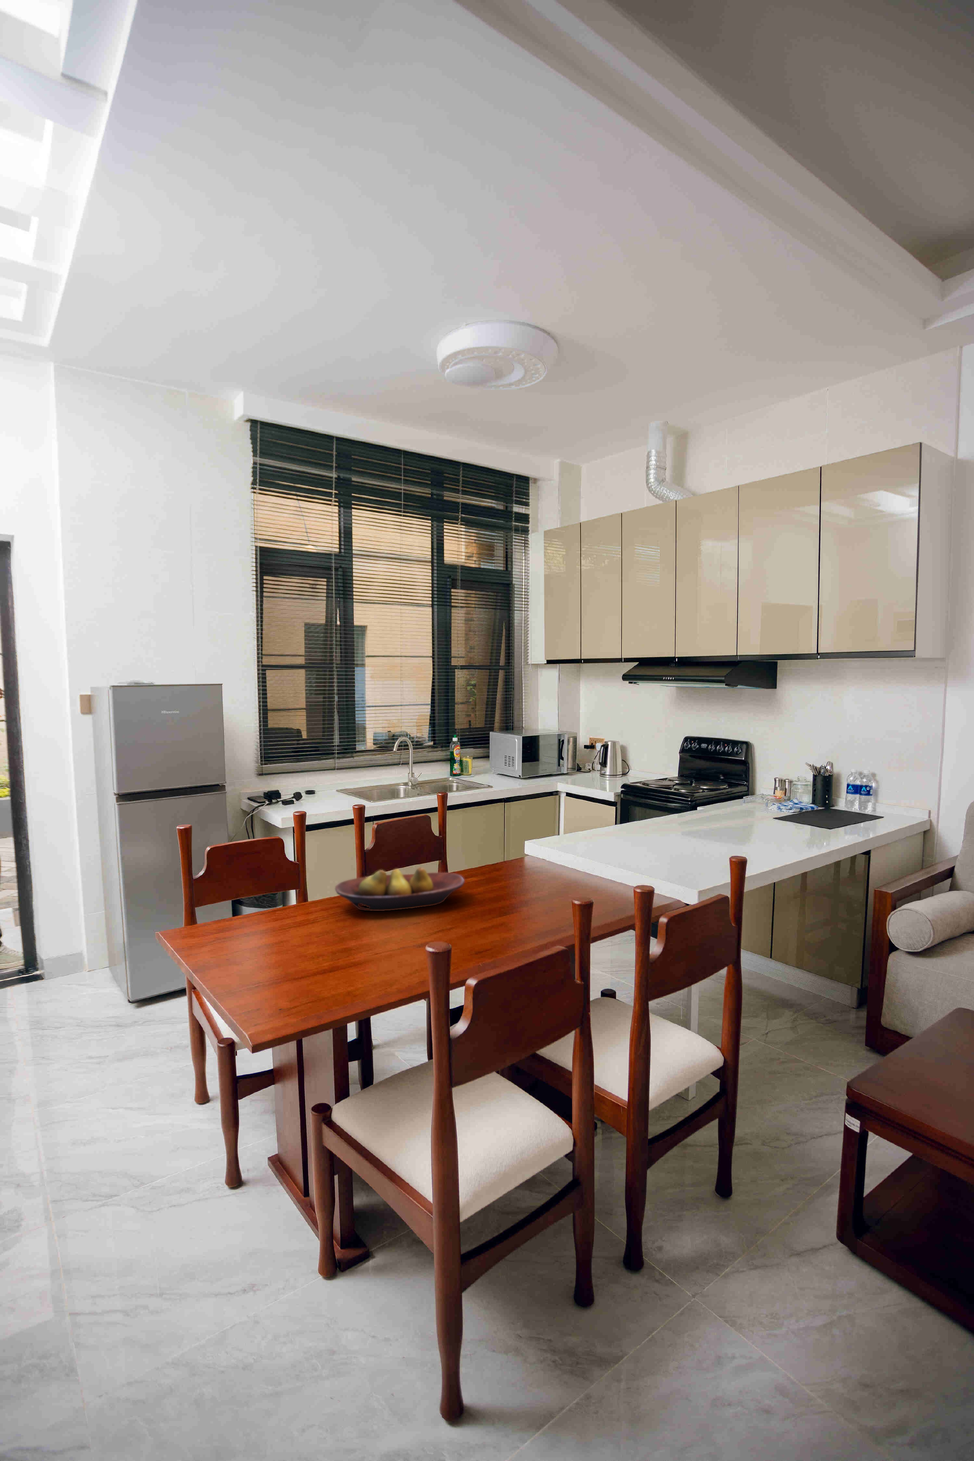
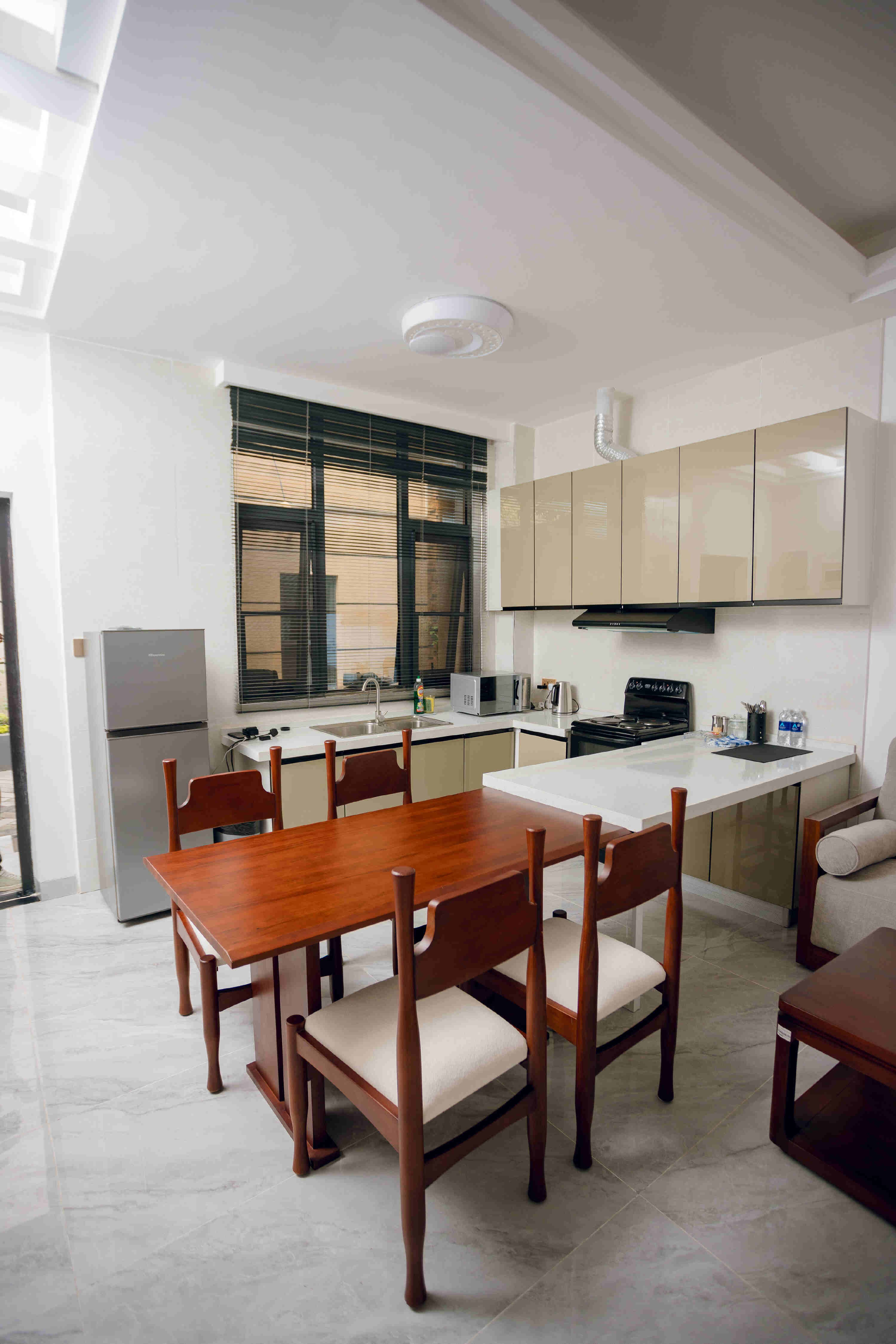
- fruit bowl [335,867,465,911]
